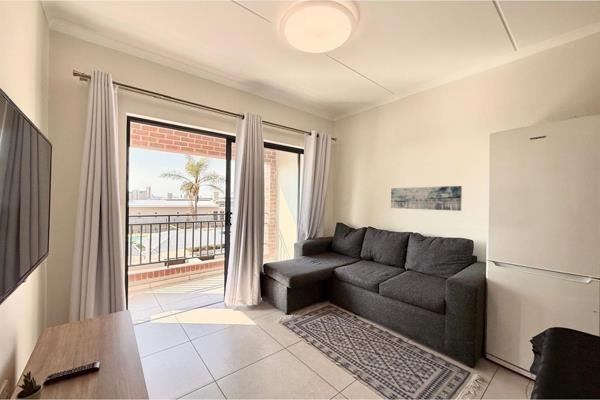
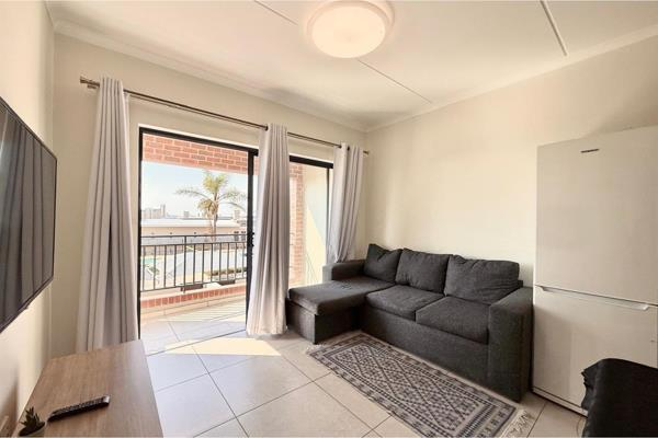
- wall art [390,185,463,212]
